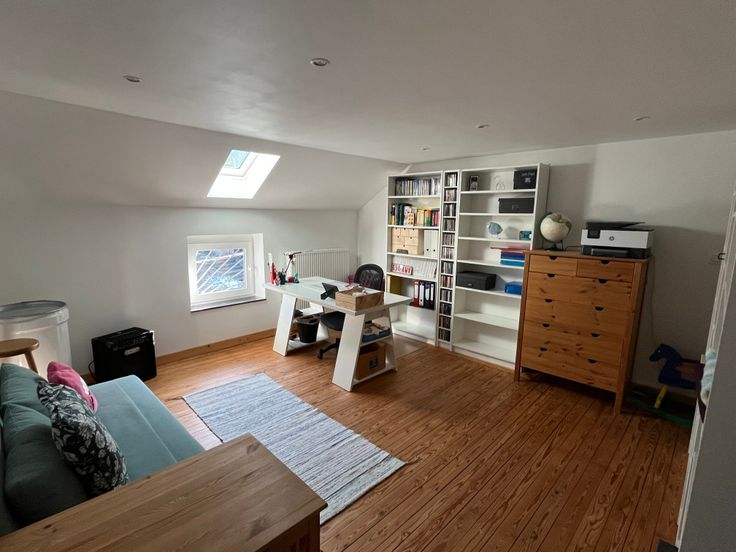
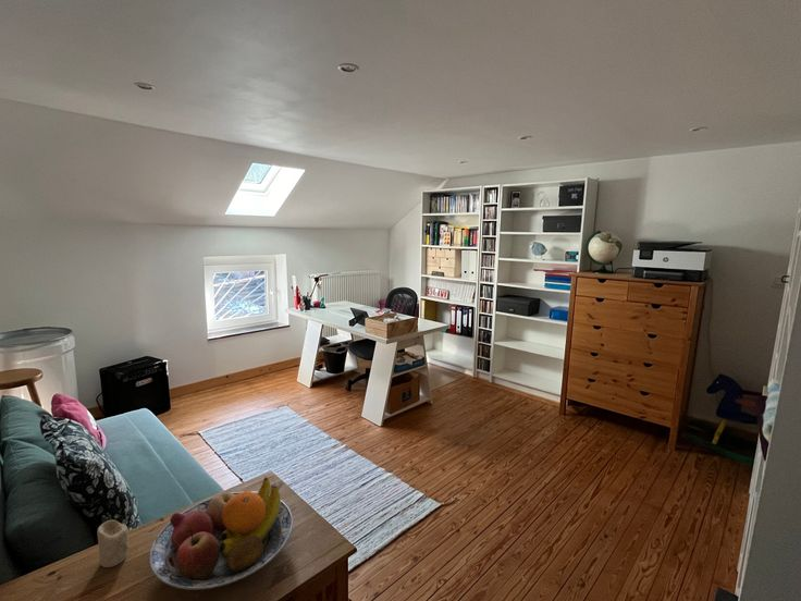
+ fruit bowl [149,476,294,590]
+ candle [96,519,131,568]
